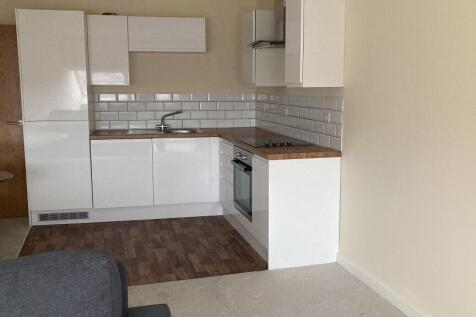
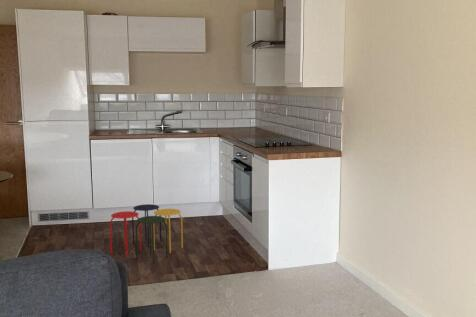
+ stool [109,203,184,264]
